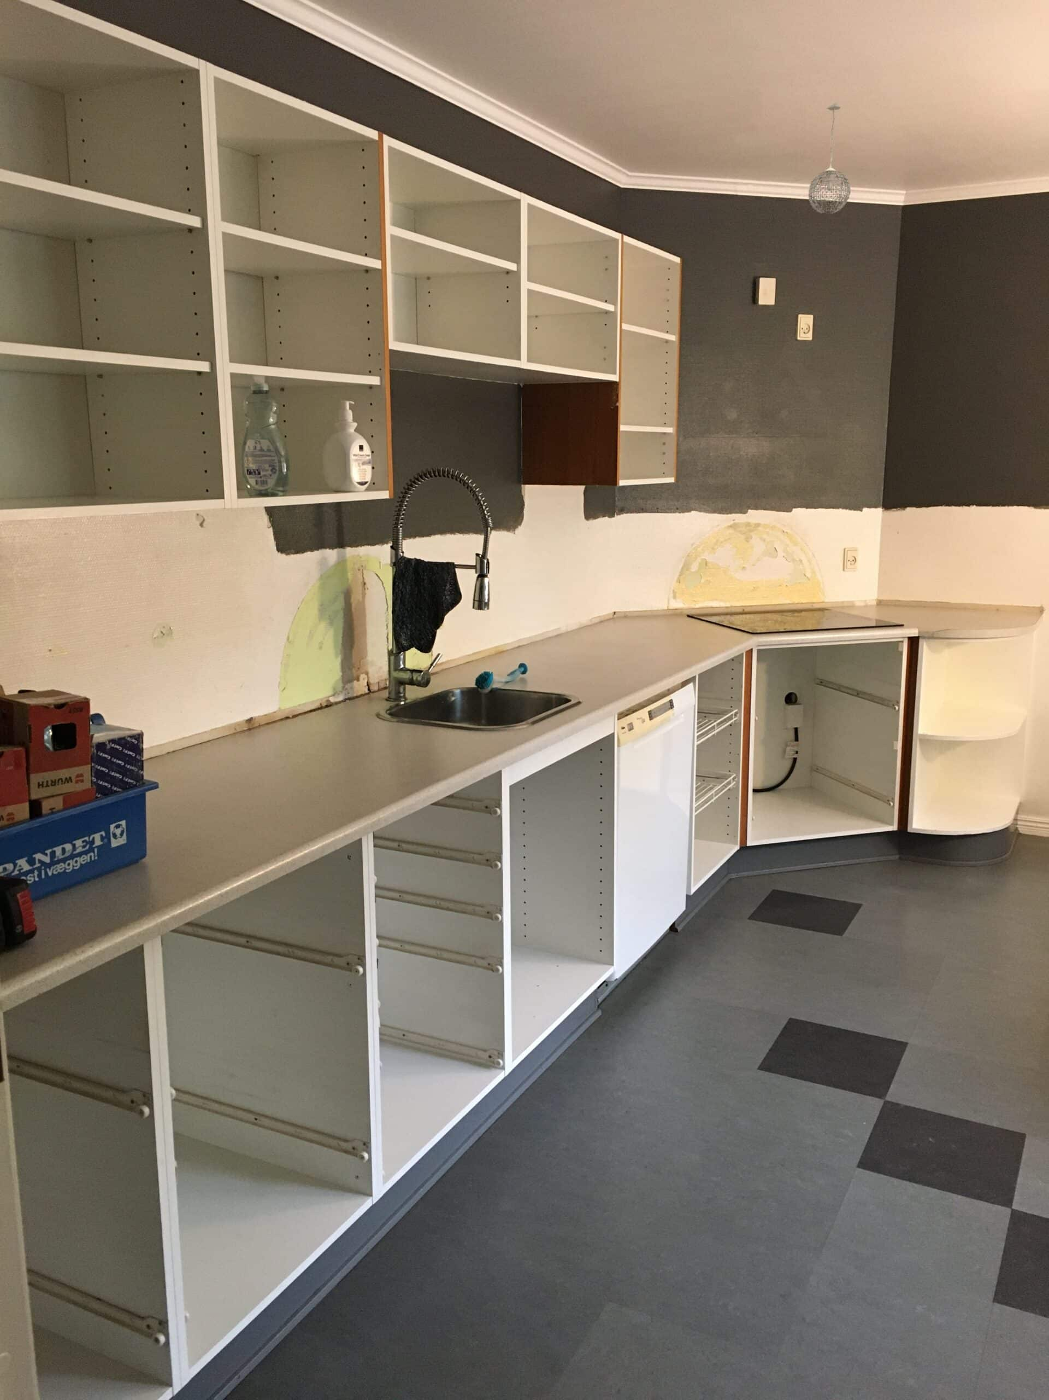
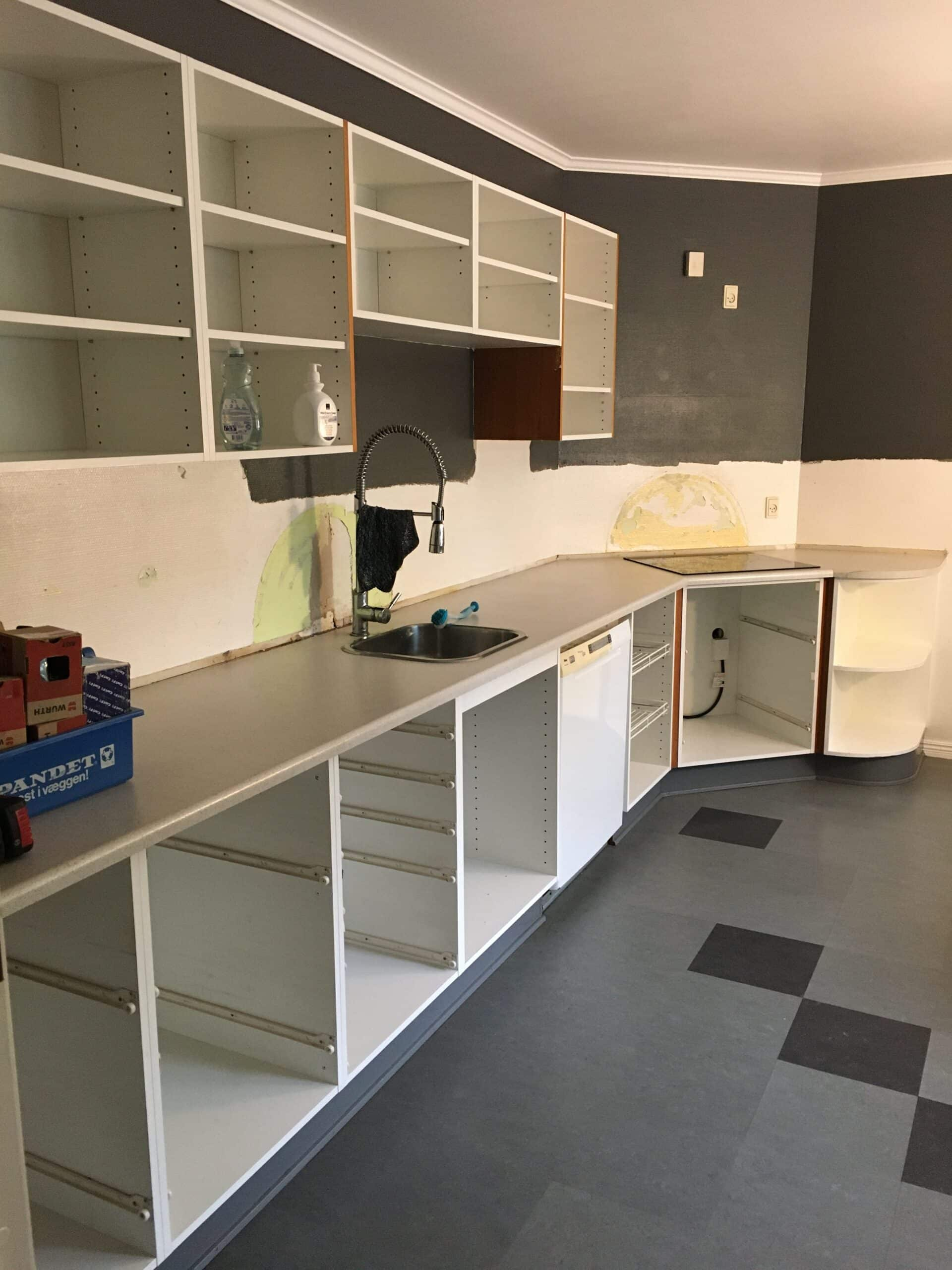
- pendant light [808,101,852,214]
